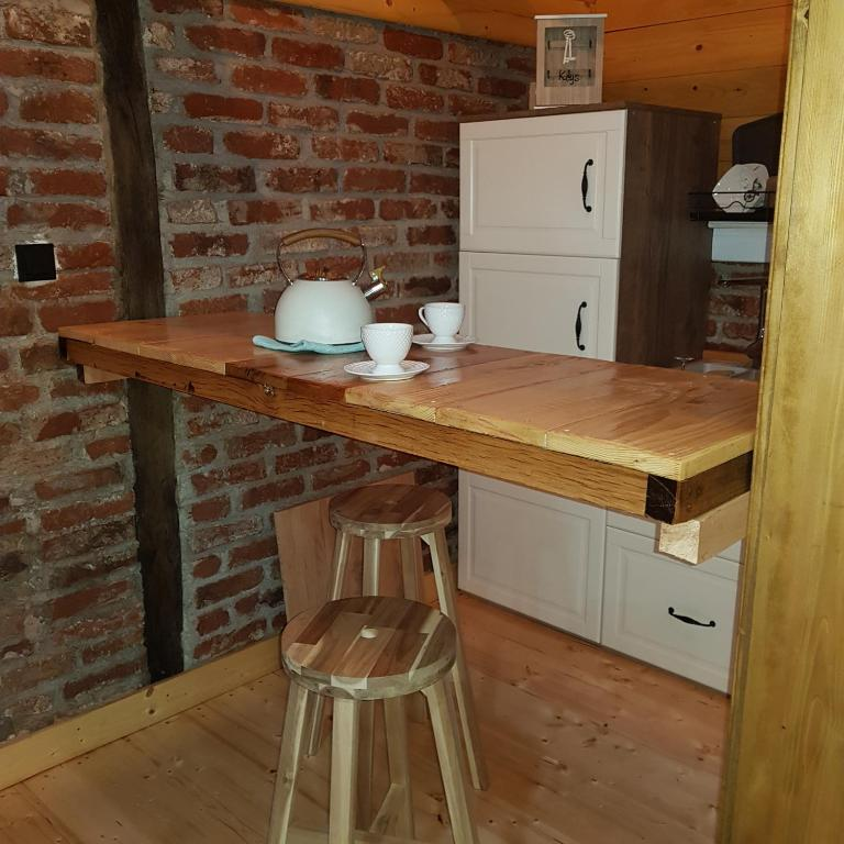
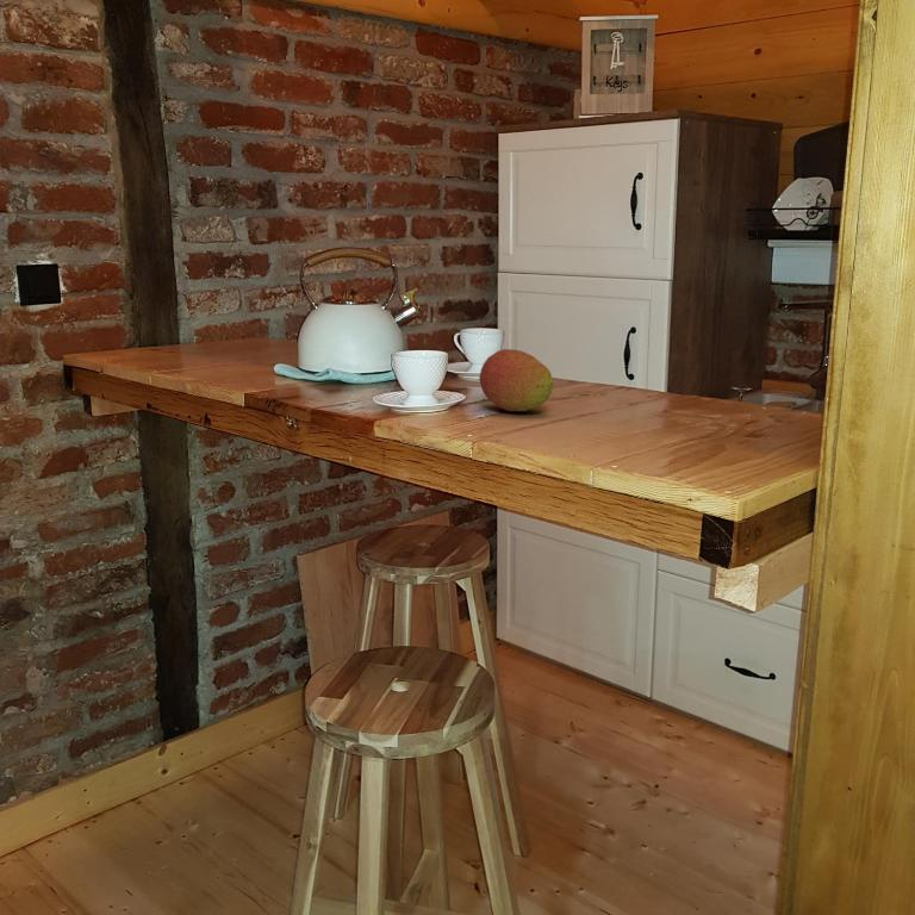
+ fruit [478,348,554,412]
